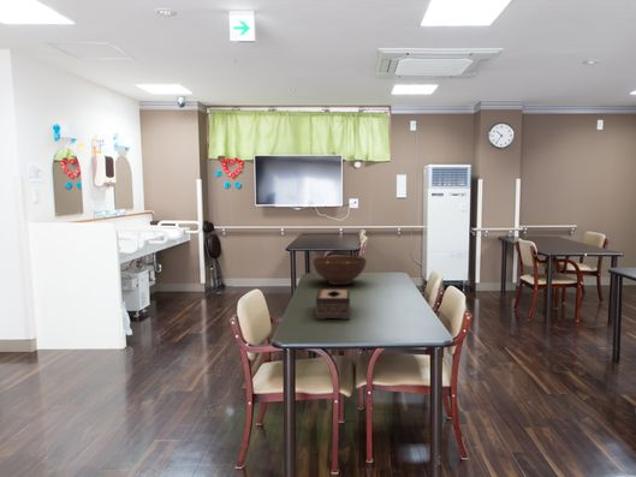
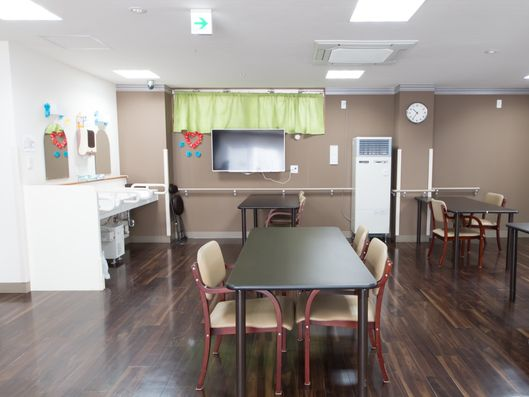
- fruit bowl [311,255,368,286]
- tissue box [315,287,351,321]
